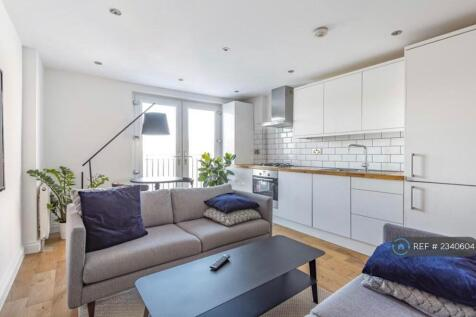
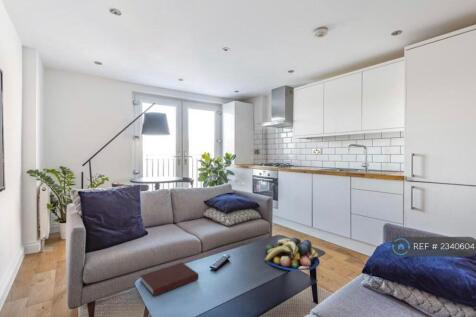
+ fruit bowl [263,237,321,272]
+ notebook [139,262,199,297]
